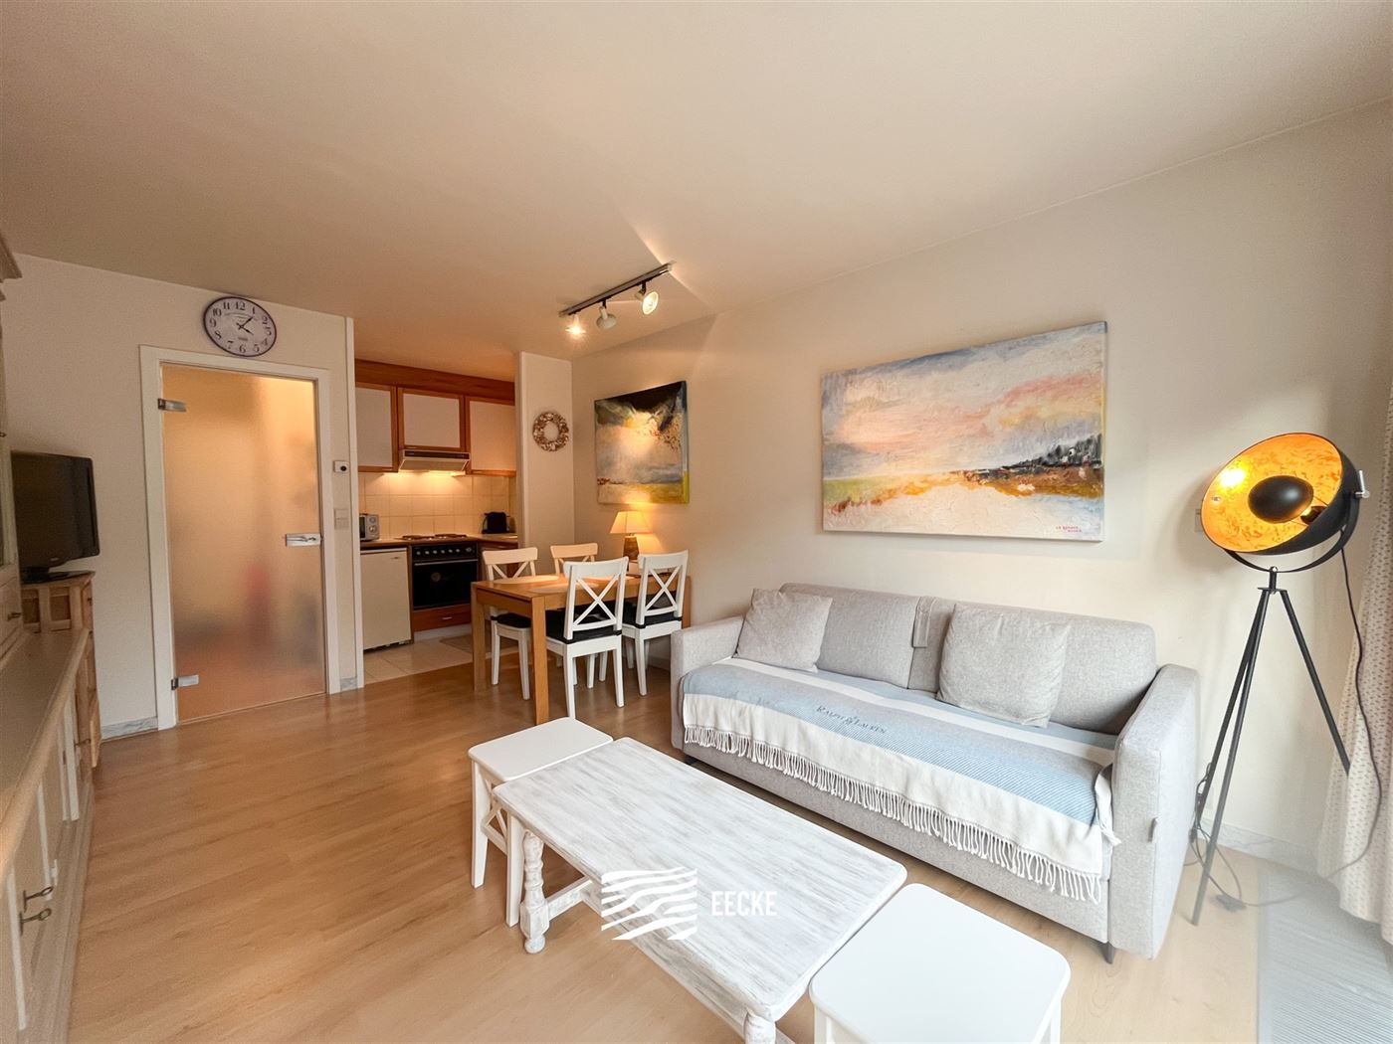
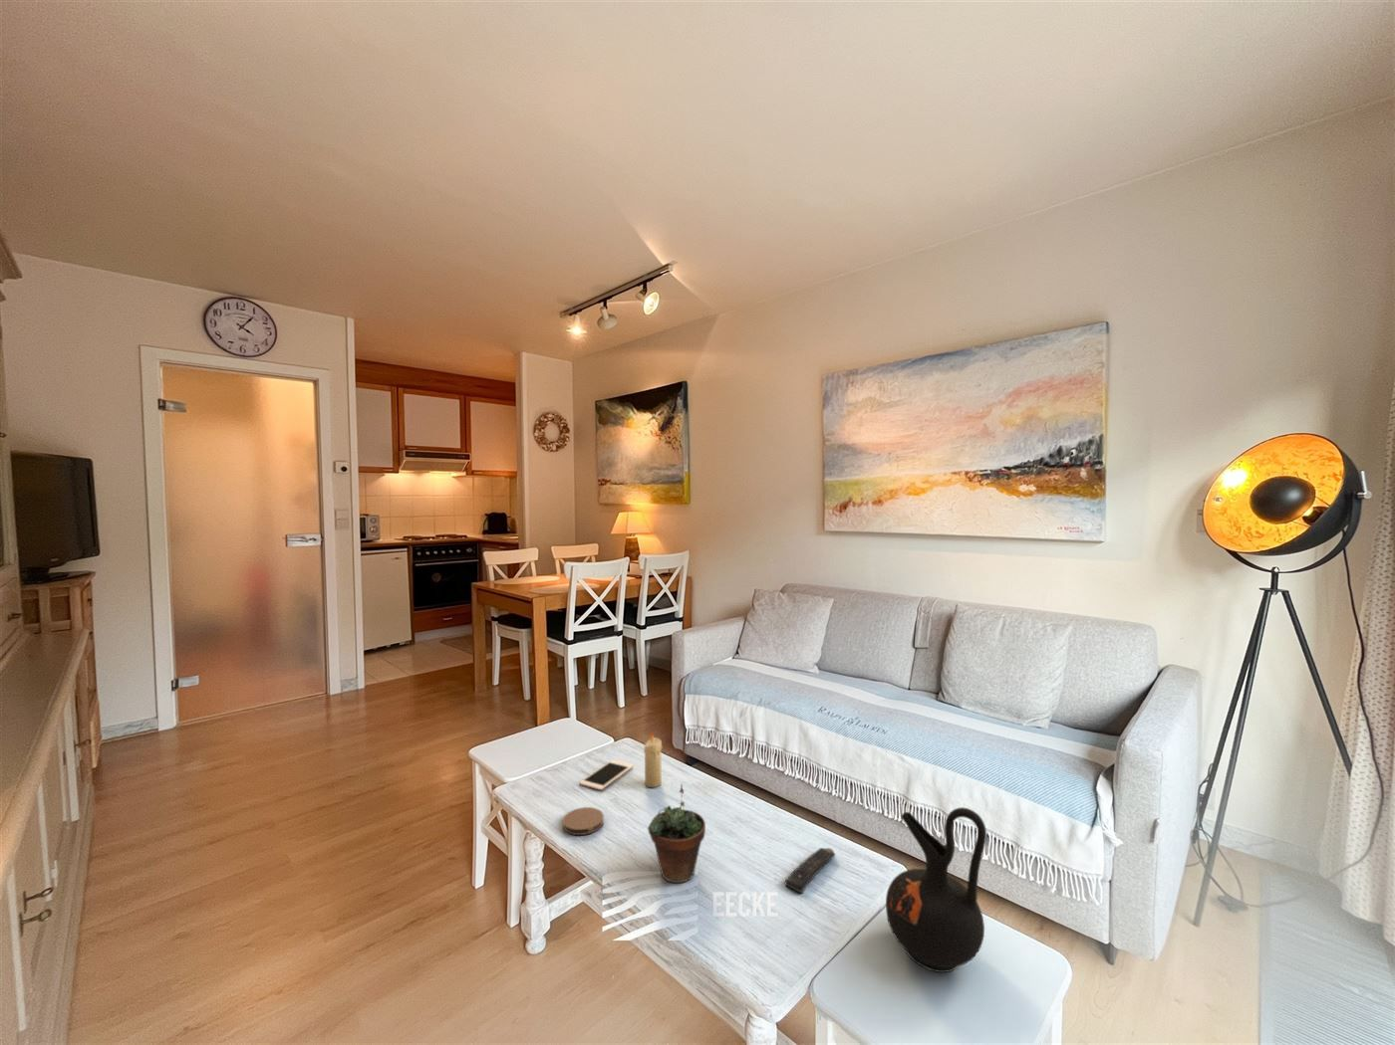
+ coaster [562,806,605,836]
+ remote control [784,847,836,894]
+ ceramic jug [885,806,987,974]
+ cell phone [579,759,634,791]
+ candle [643,730,662,788]
+ succulent plant [647,784,706,884]
